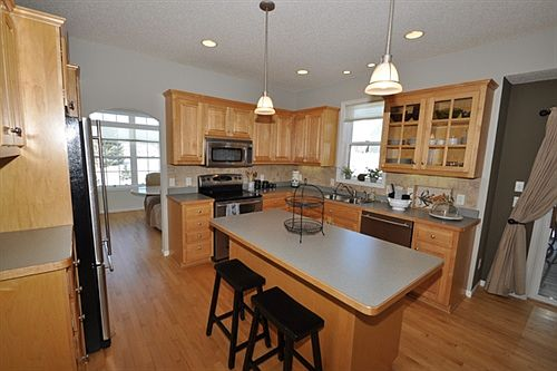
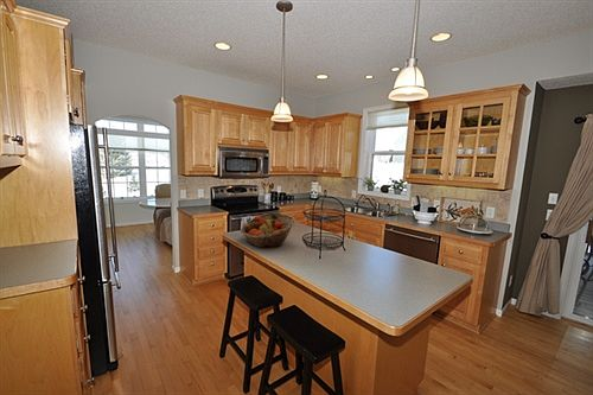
+ fruit basket [240,212,296,248]
